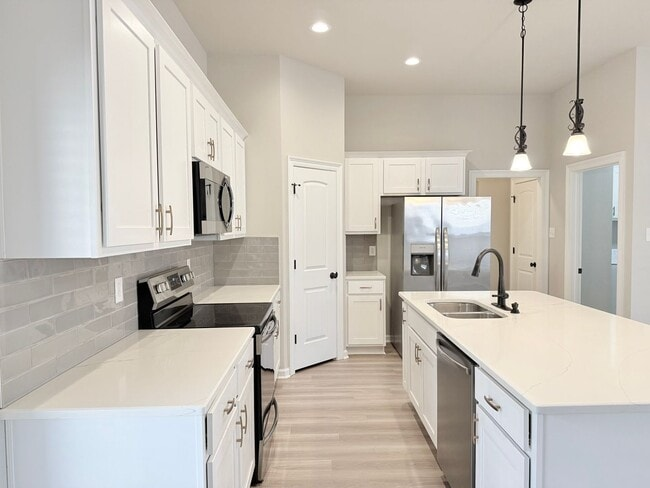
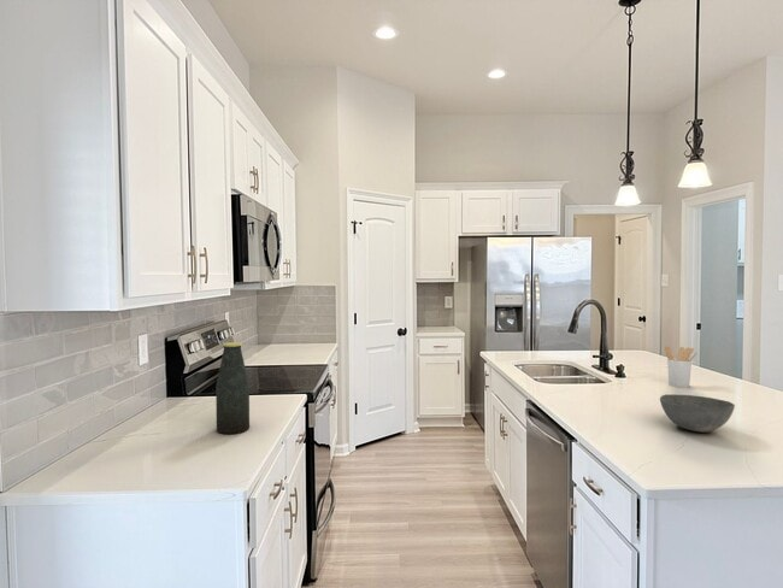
+ utensil holder [664,345,697,388]
+ bottle [214,341,251,435]
+ bowl [659,393,736,434]
